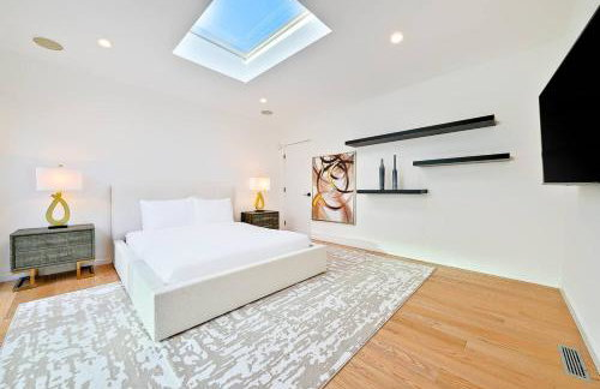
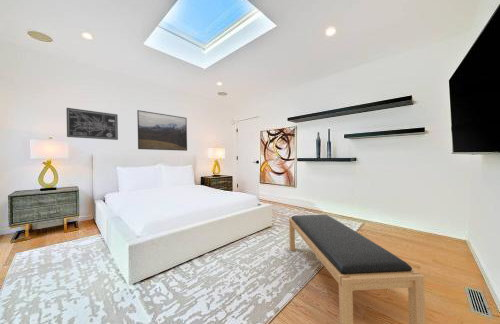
+ wall art [66,107,119,141]
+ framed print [136,109,188,152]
+ bench [288,214,426,324]
